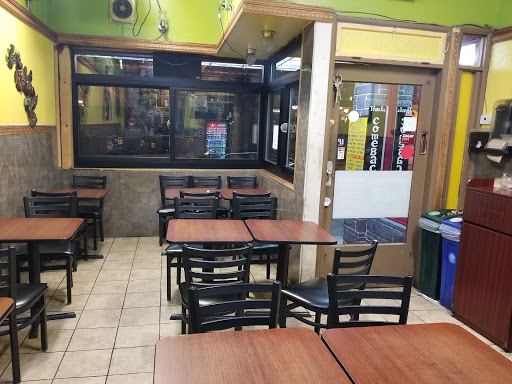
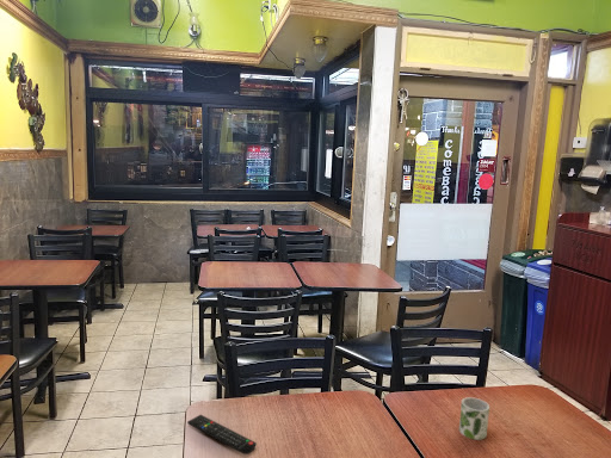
+ mug [458,396,490,441]
+ remote control [186,414,258,456]
